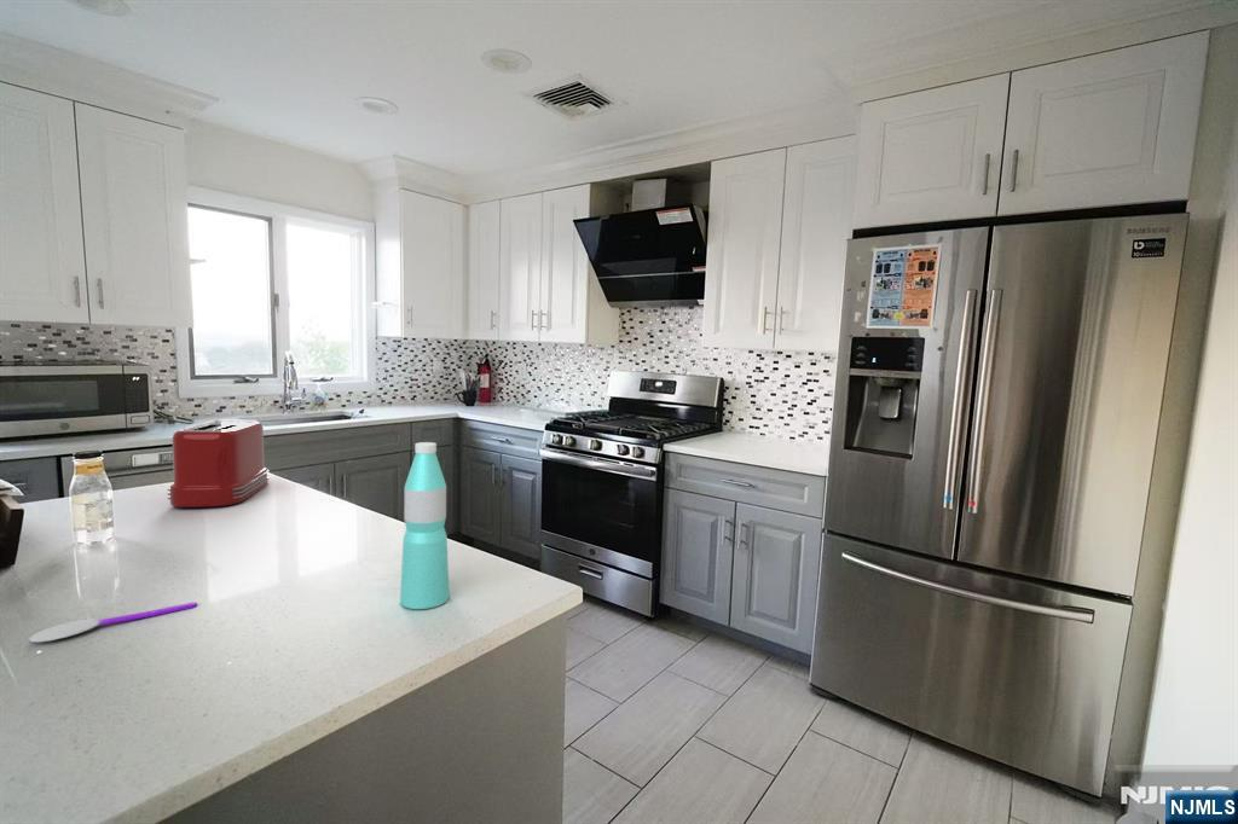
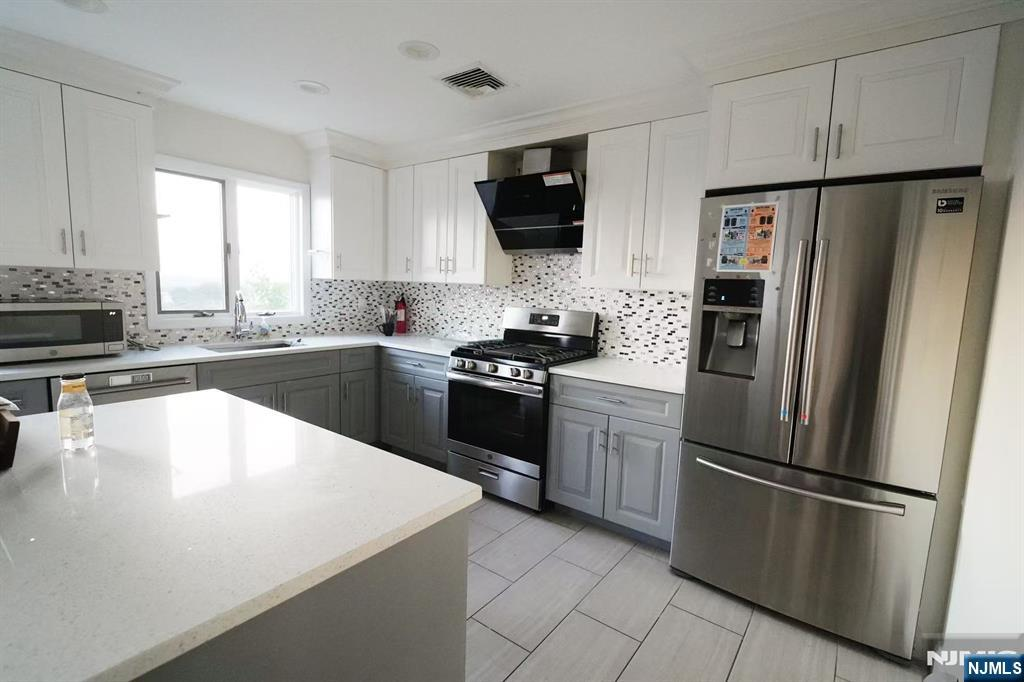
- spoon [28,600,198,644]
- water bottle [399,441,451,610]
- toaster [167,419,271,509]
